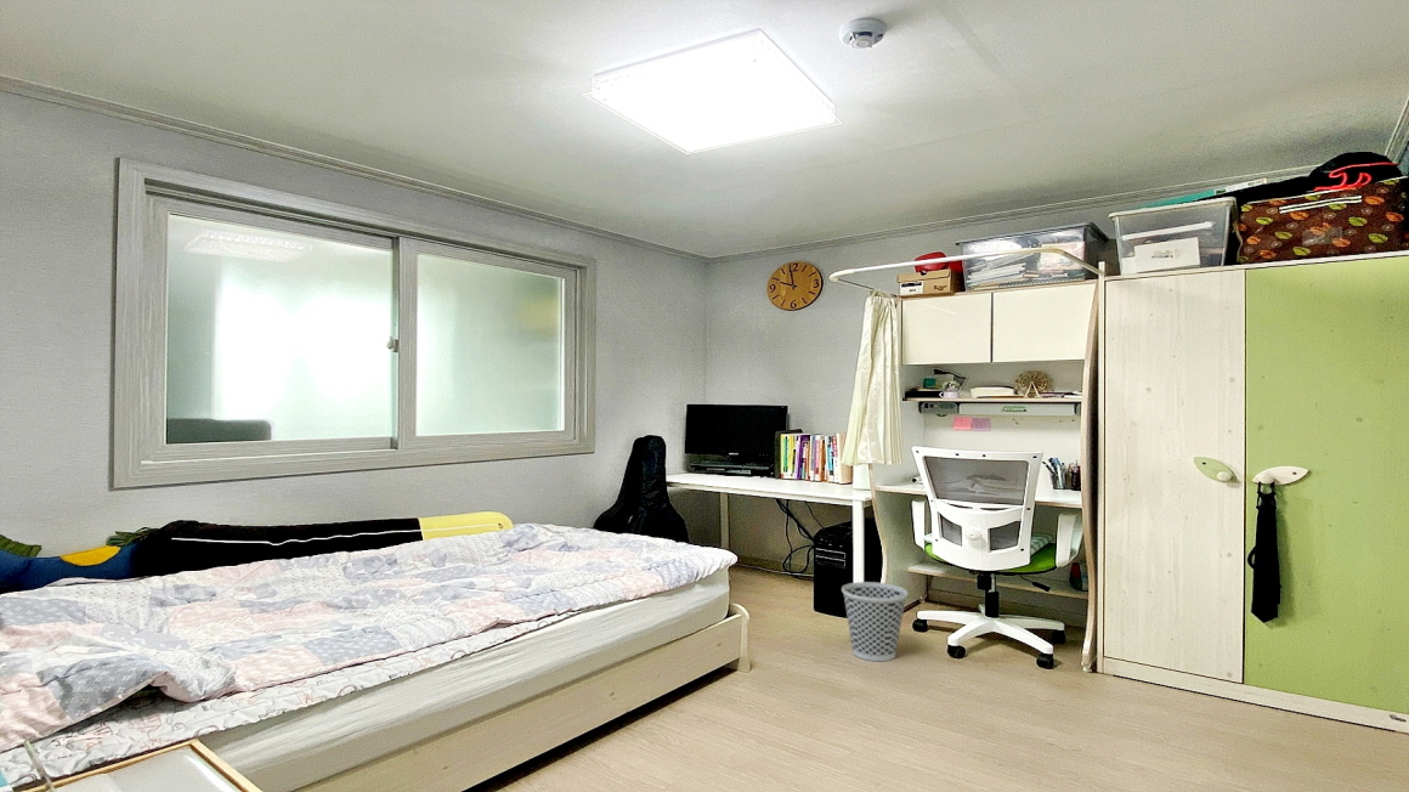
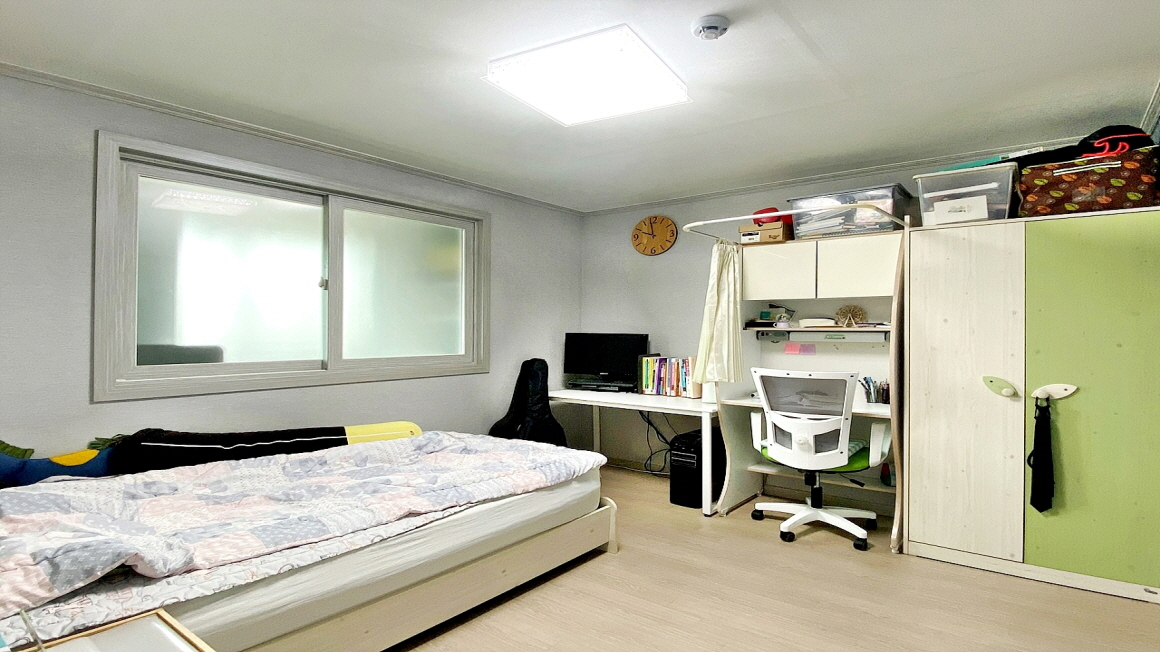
- wastebasket [841,581,909,662]
